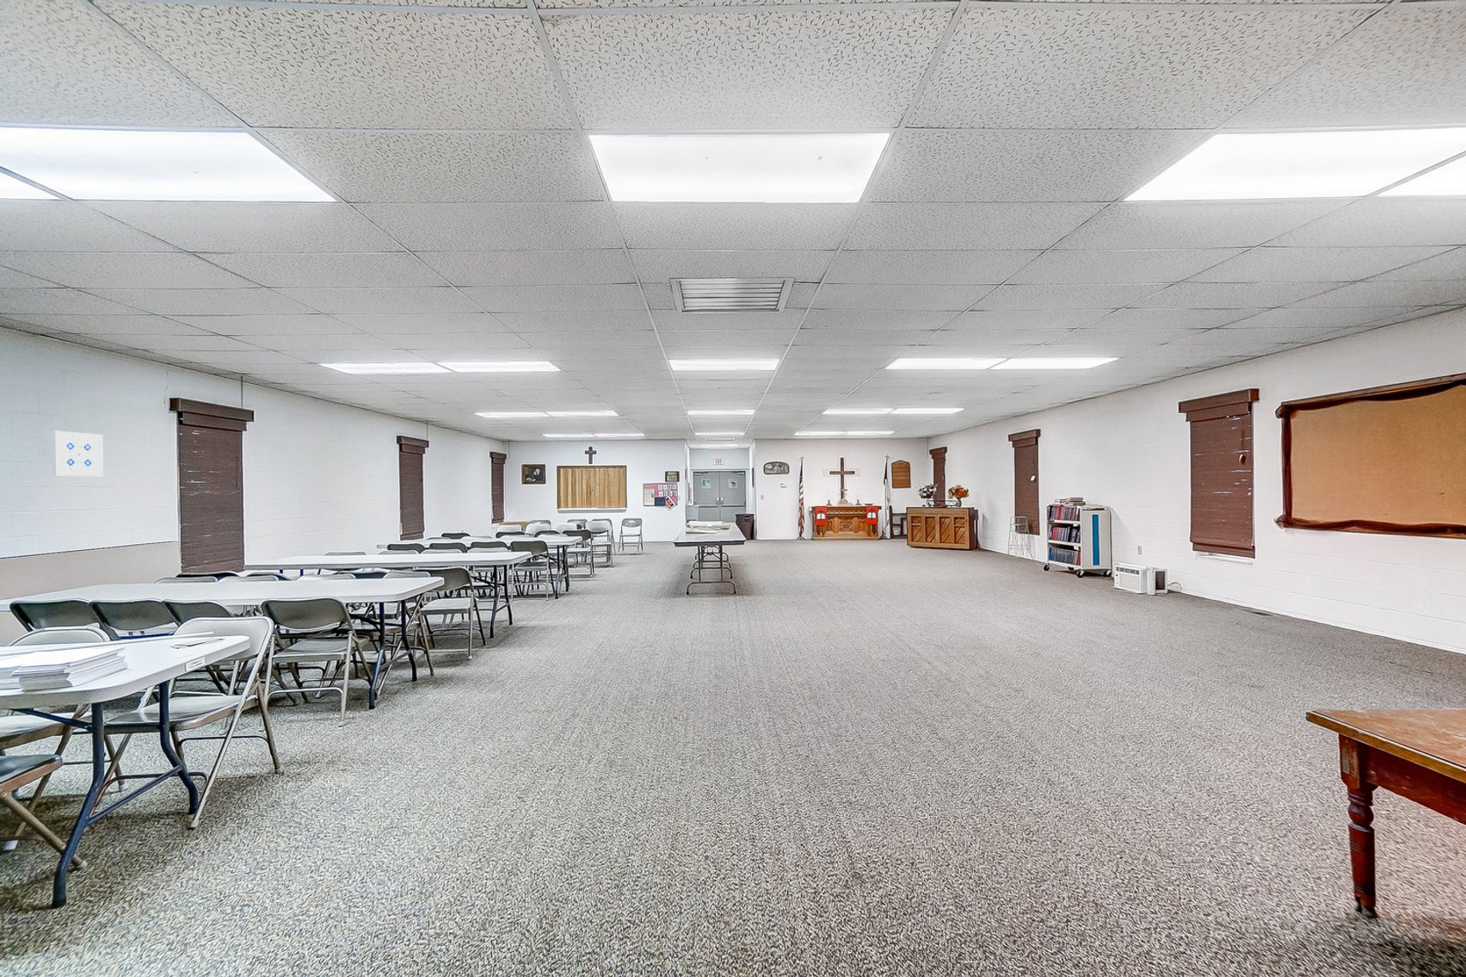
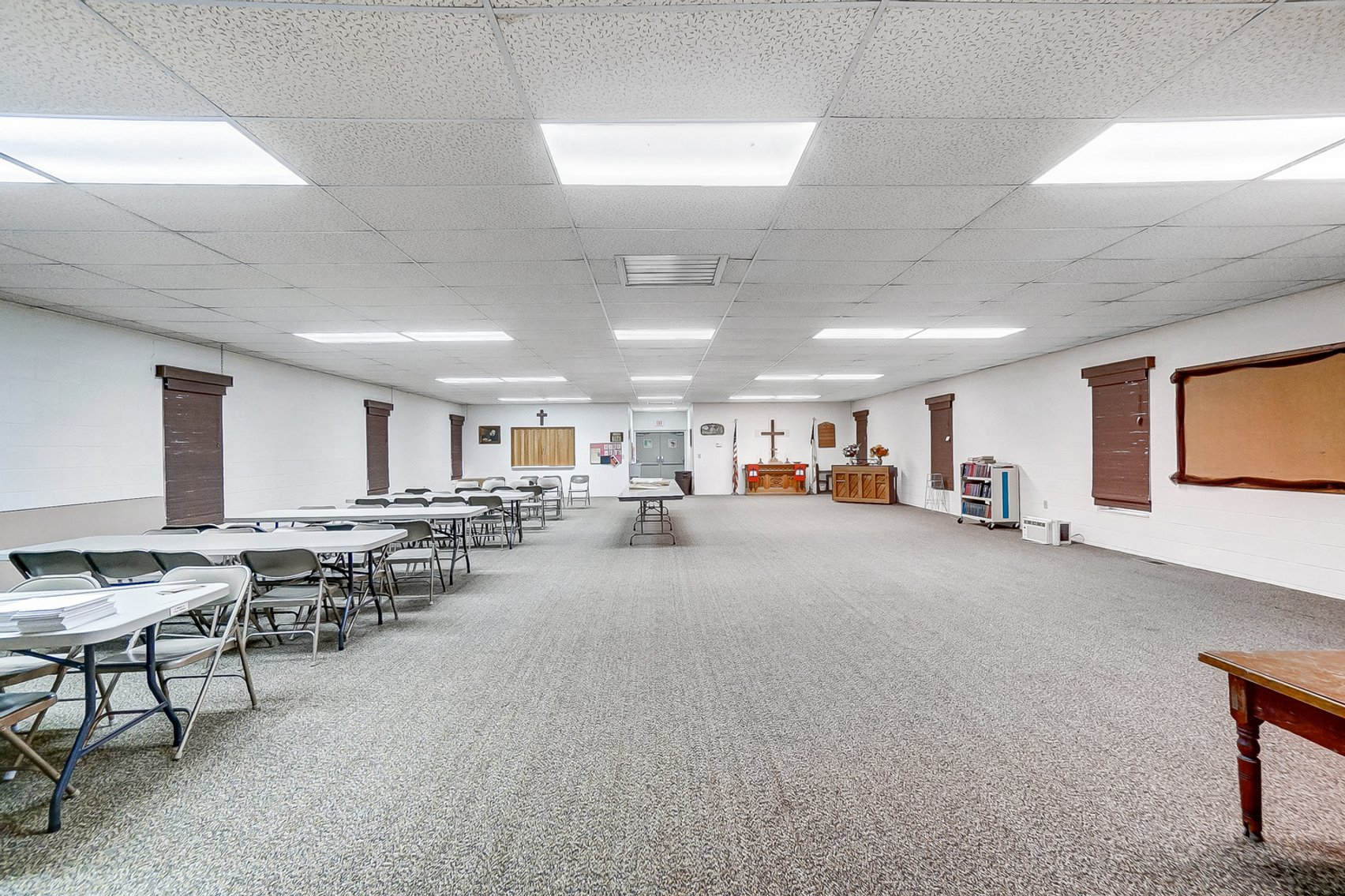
- wall art [51,431,105,477]
